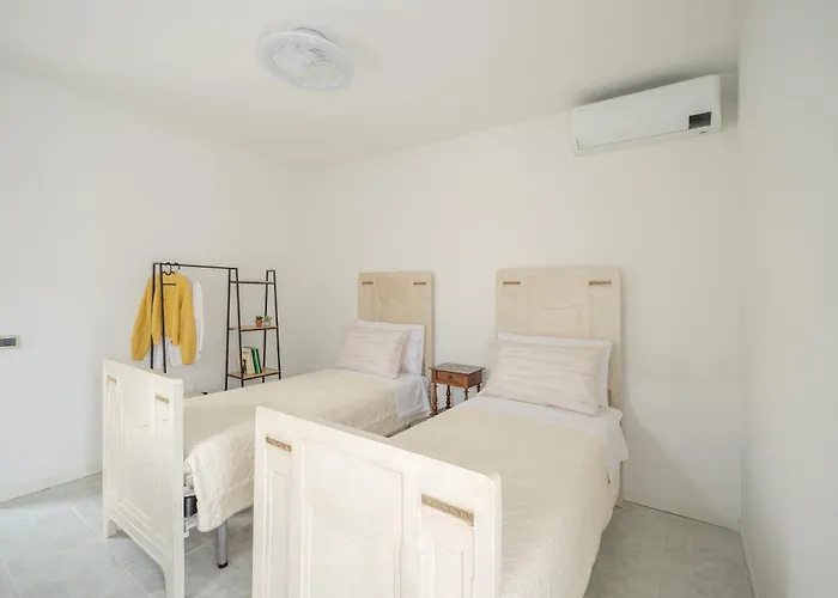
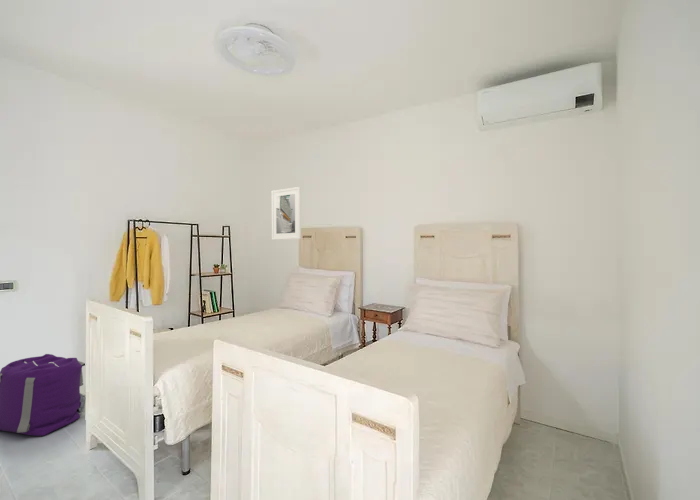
+ backpack [0,353,86,437]
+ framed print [271,186,302,241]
